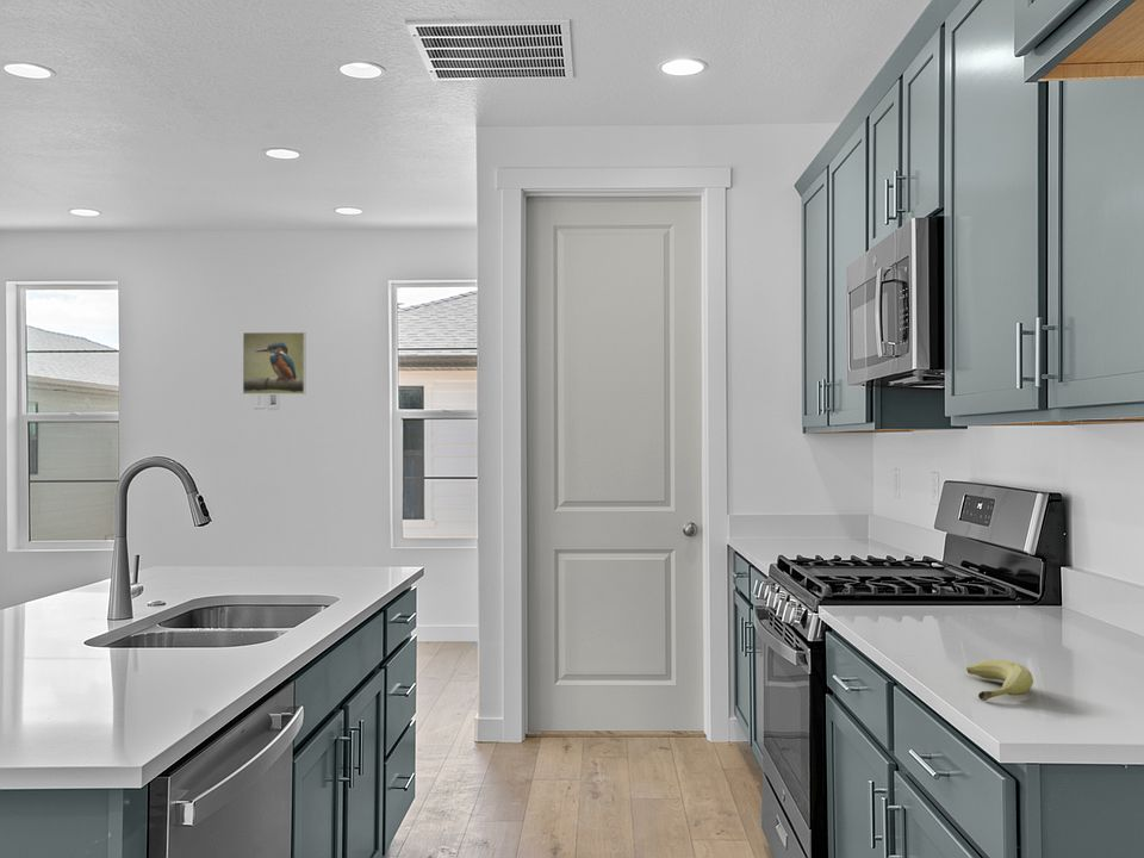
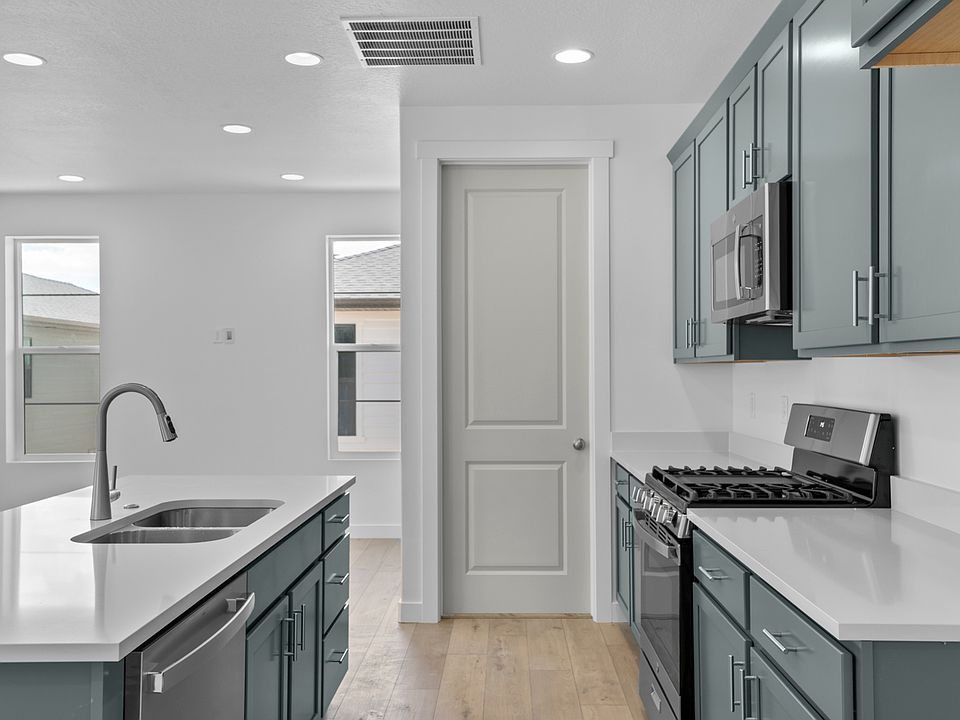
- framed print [242,331,307,396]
- fruit [965,659,1034,702]
